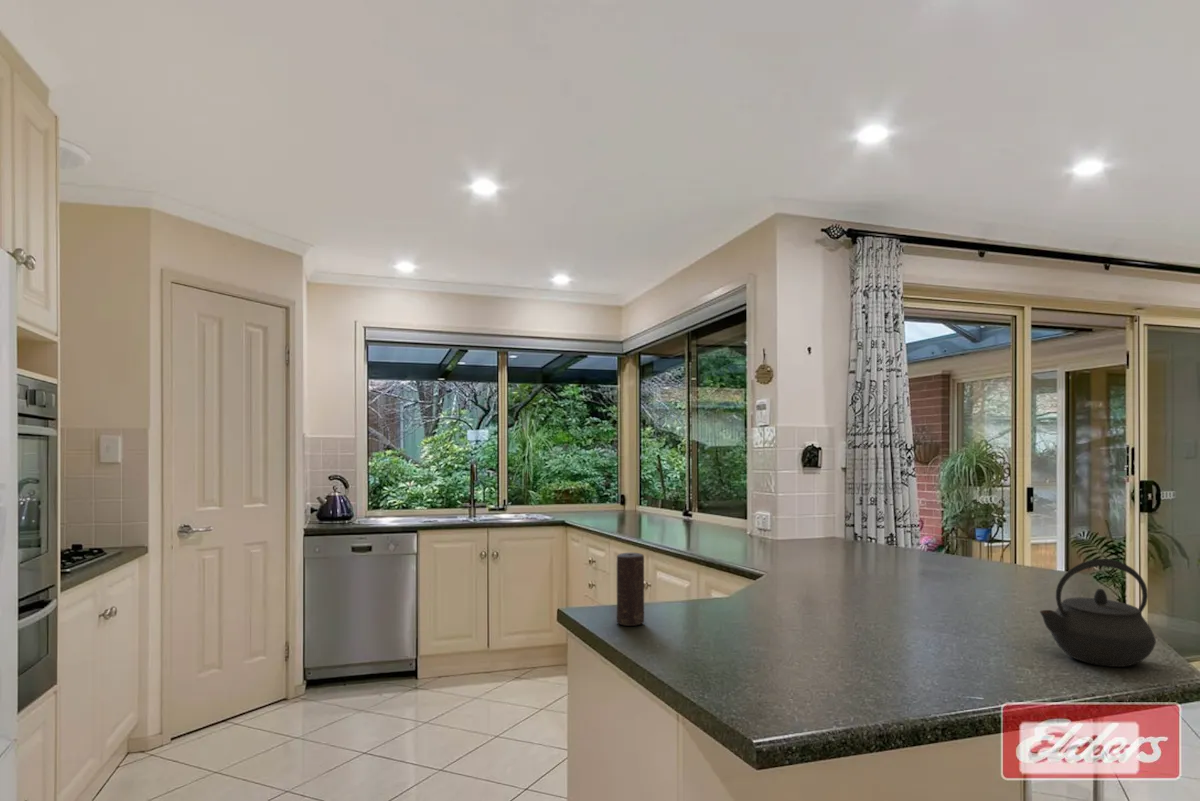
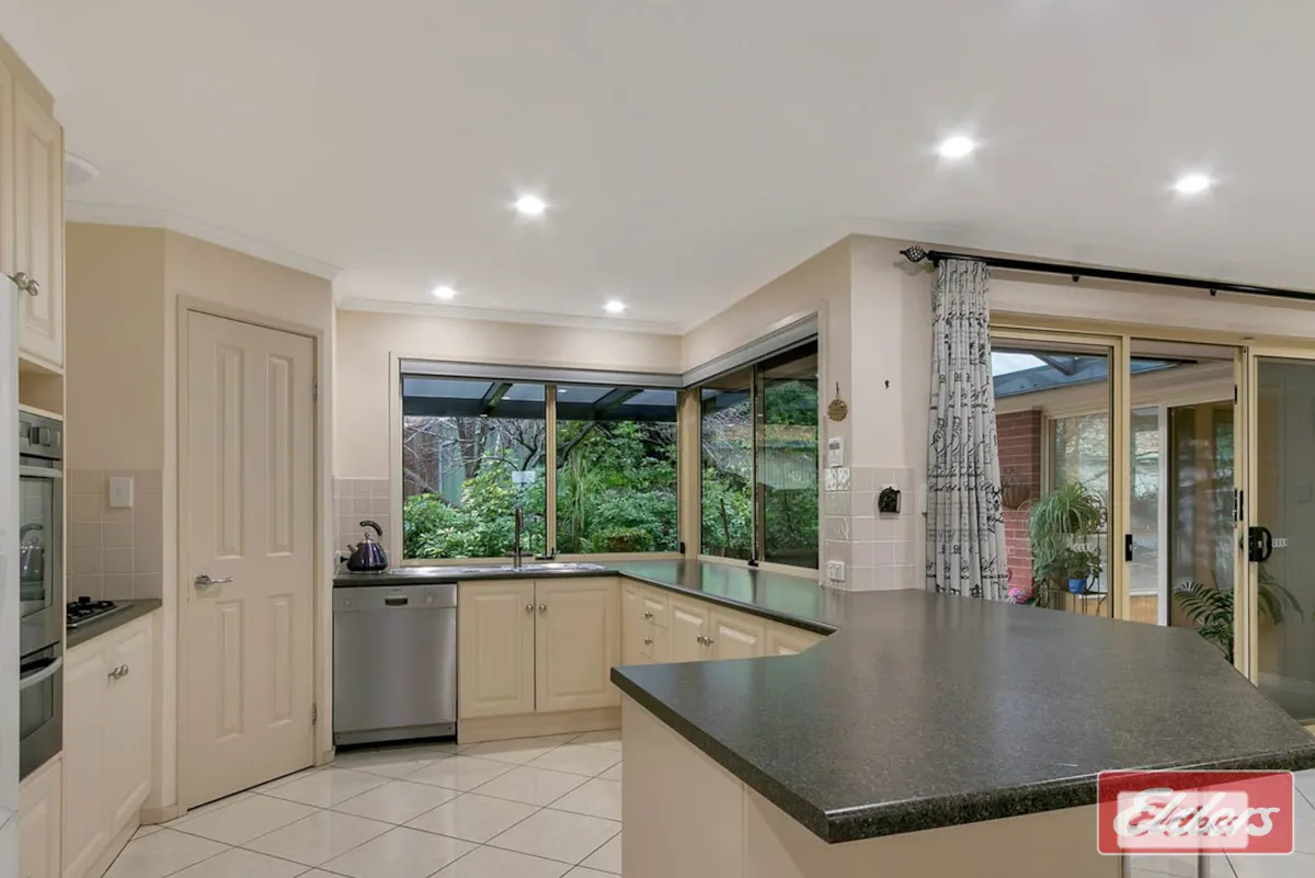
- candle [616,552,645,627]
- kettle [1039,558,1157,668]
